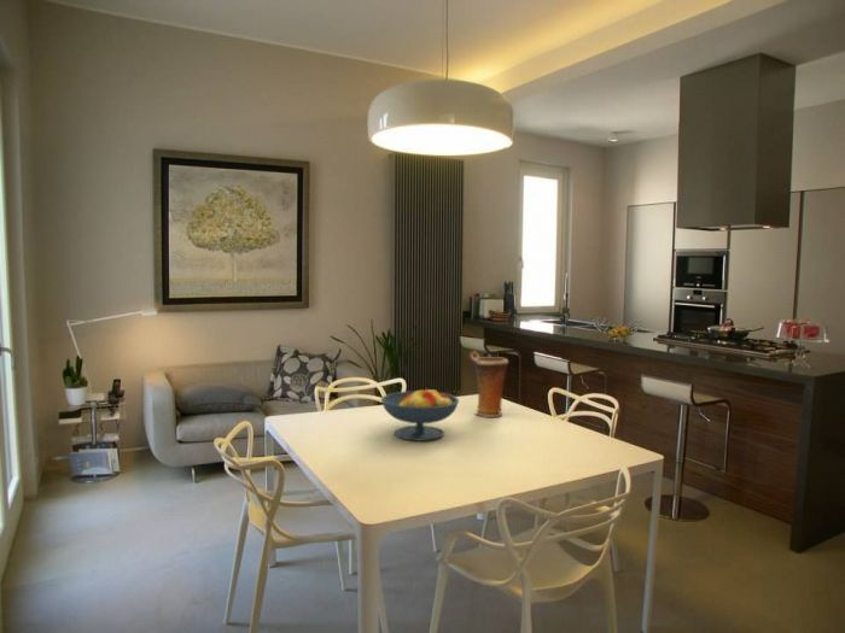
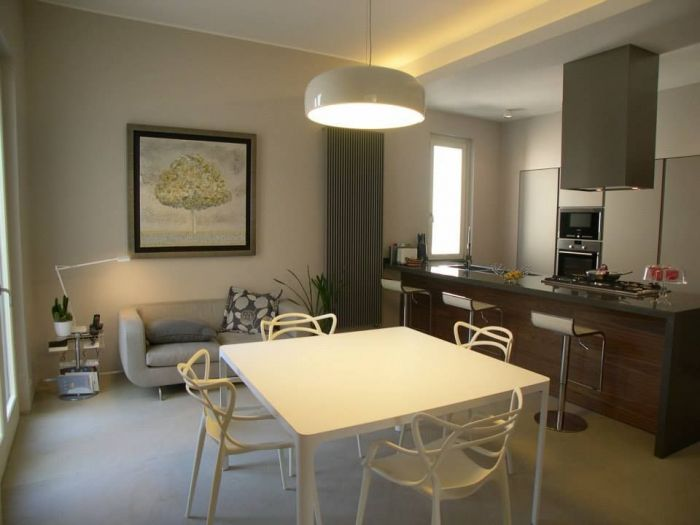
- fruit bowl [380,388,460,442]
- vase [468,351,509,418]
